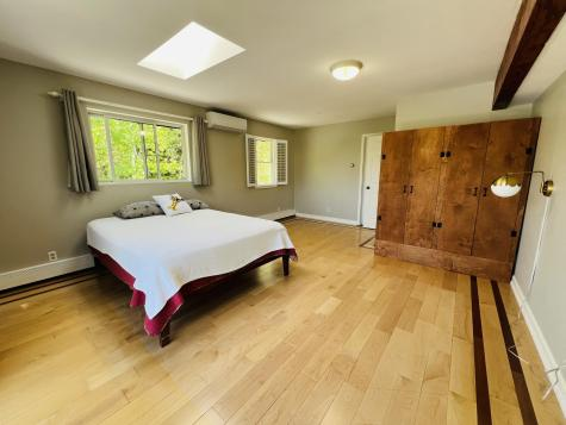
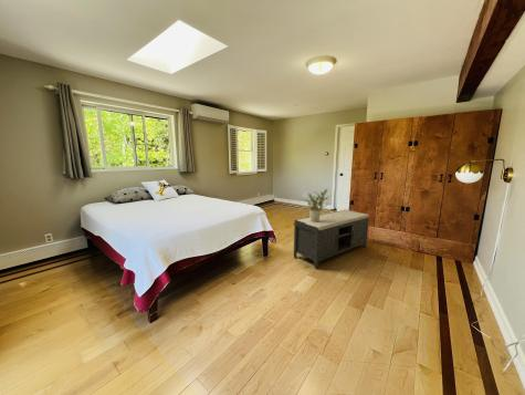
+ bench [293,209,371,269]
+ potted plant [297,188,332,222]
